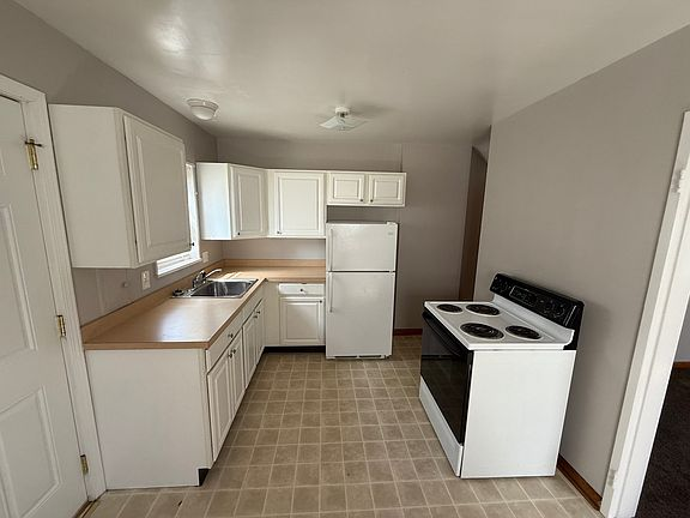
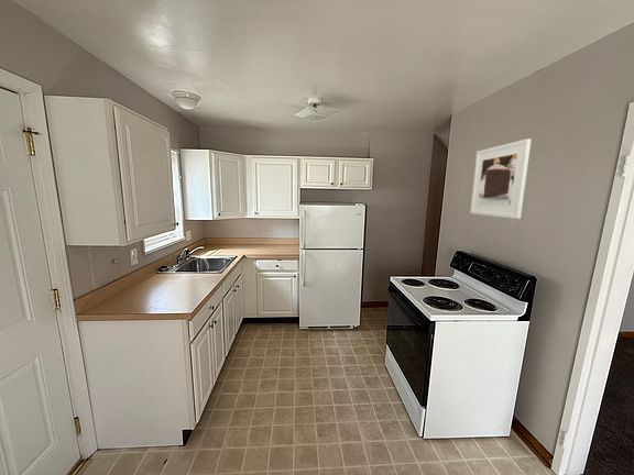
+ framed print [469,137,533,220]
